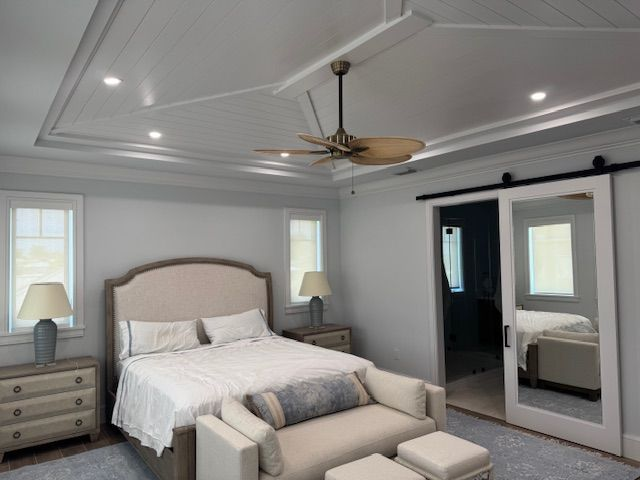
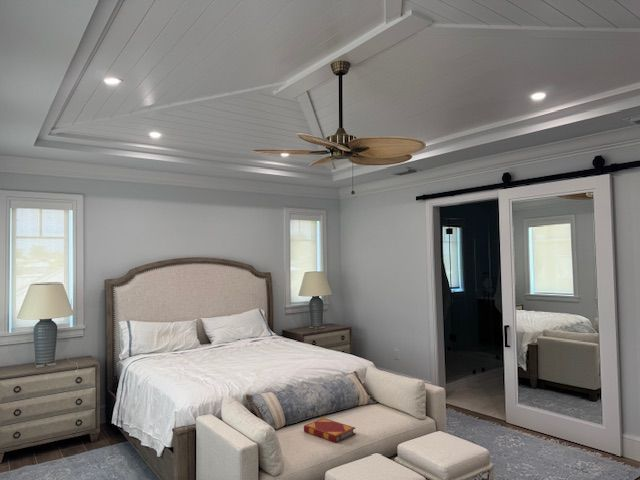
+ hardback book [303,417,357,444]
